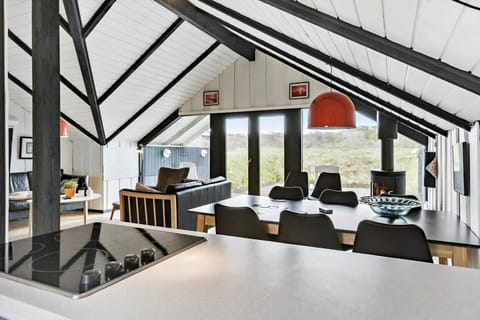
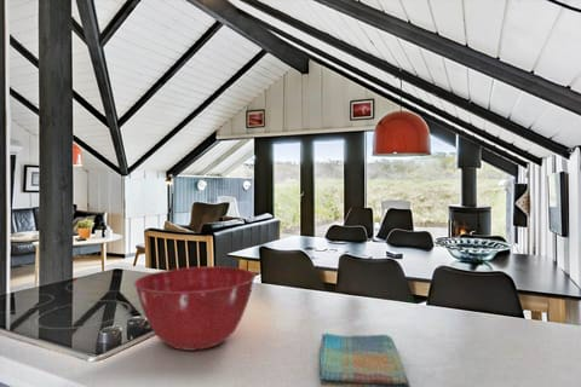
+ dish towel [320,331,410,387]
+ mixing bowl [133,265,257,352]
